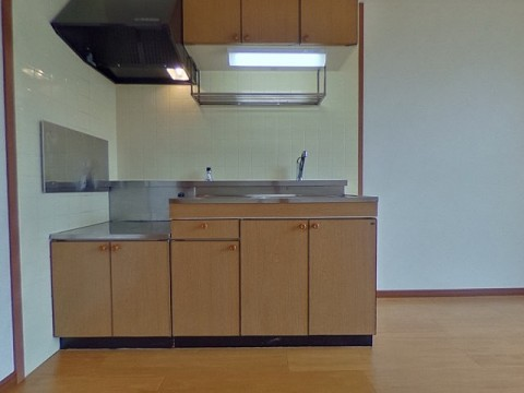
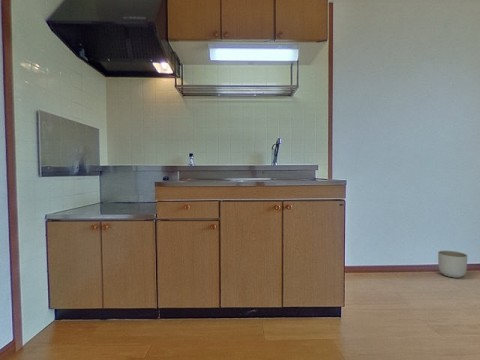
+ planter [437,250,468,279]
